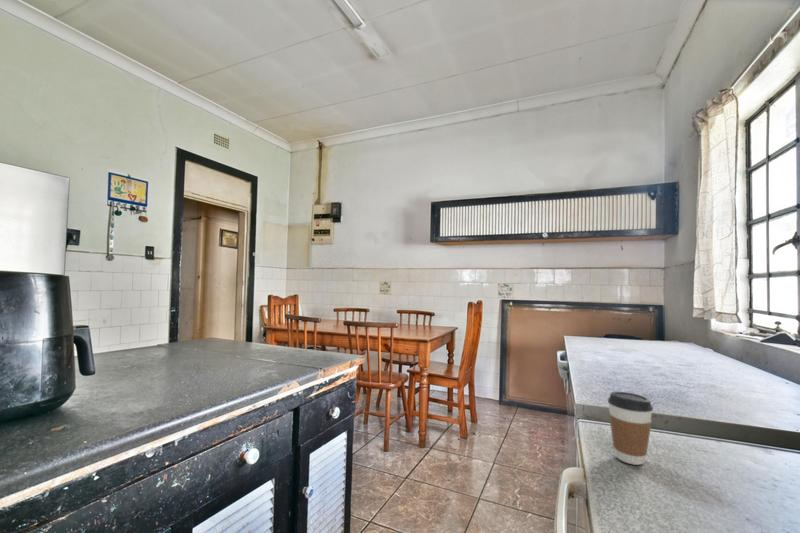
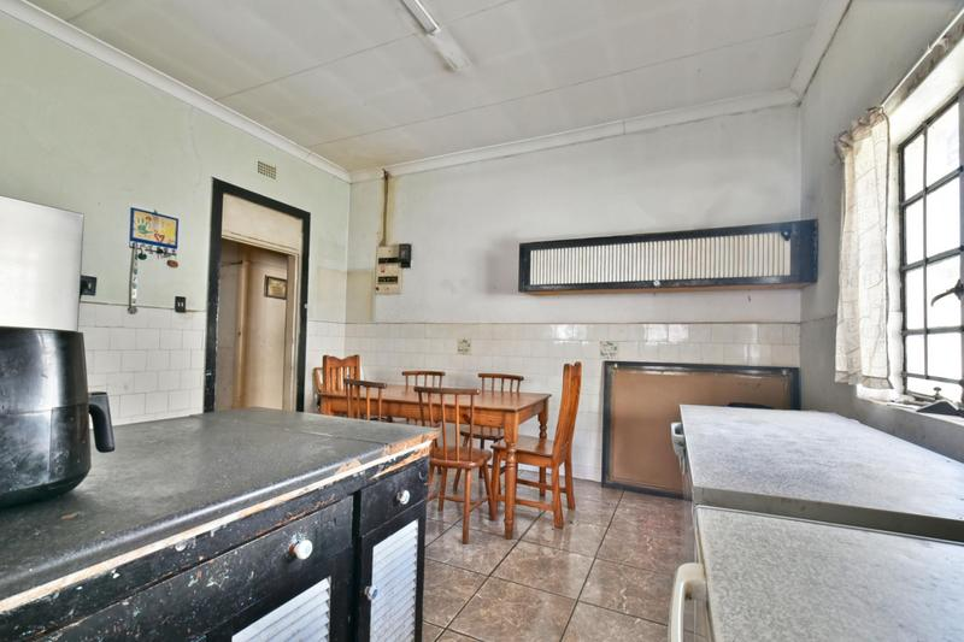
- coffee cup [607,391,654,466]
